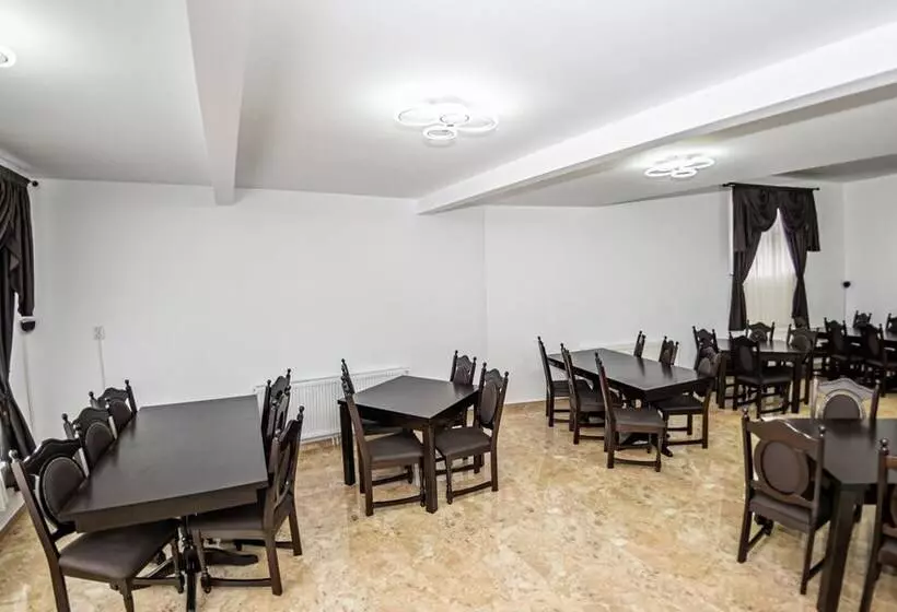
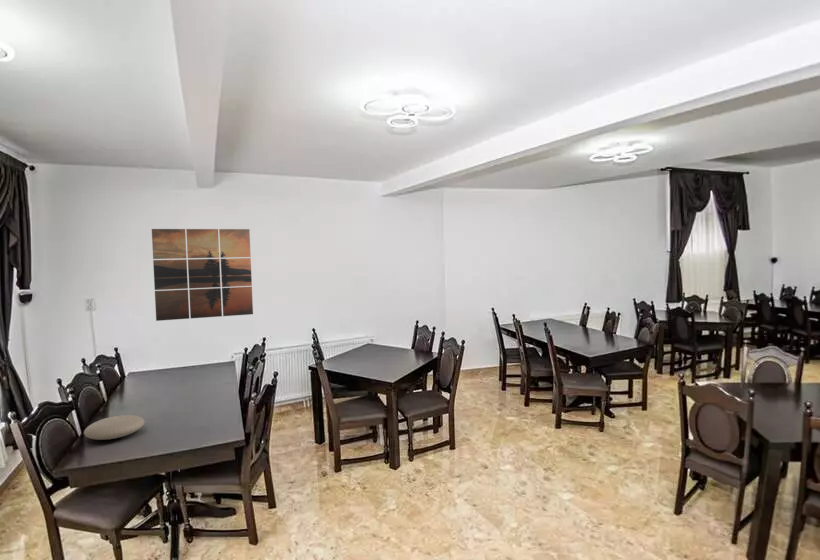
+ wall art [151,228,254,322]
+ plate [83,414,145,441]
